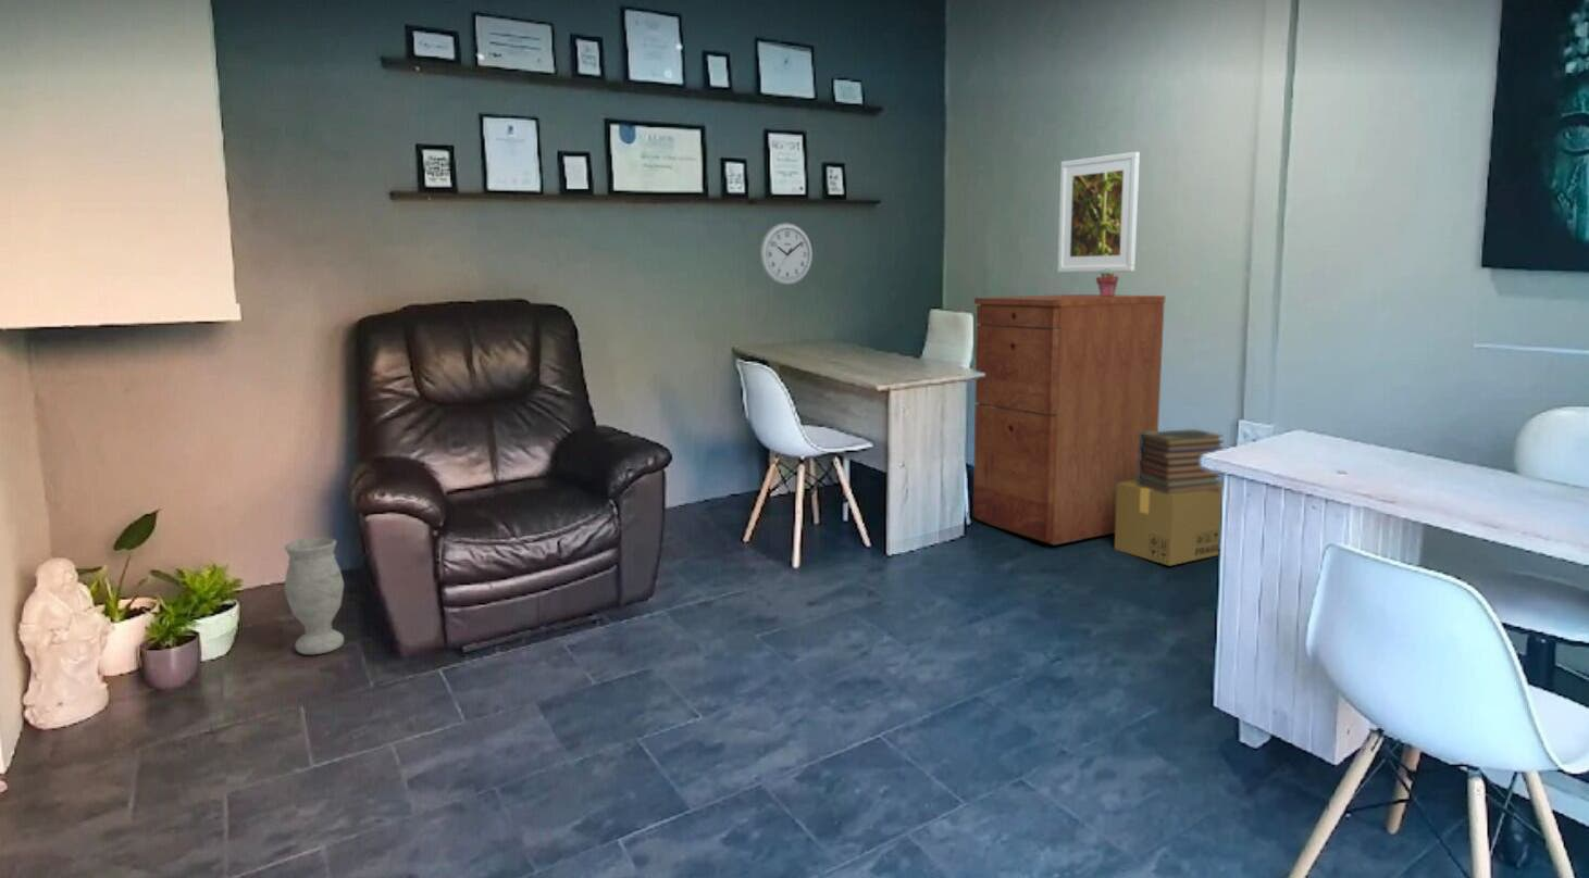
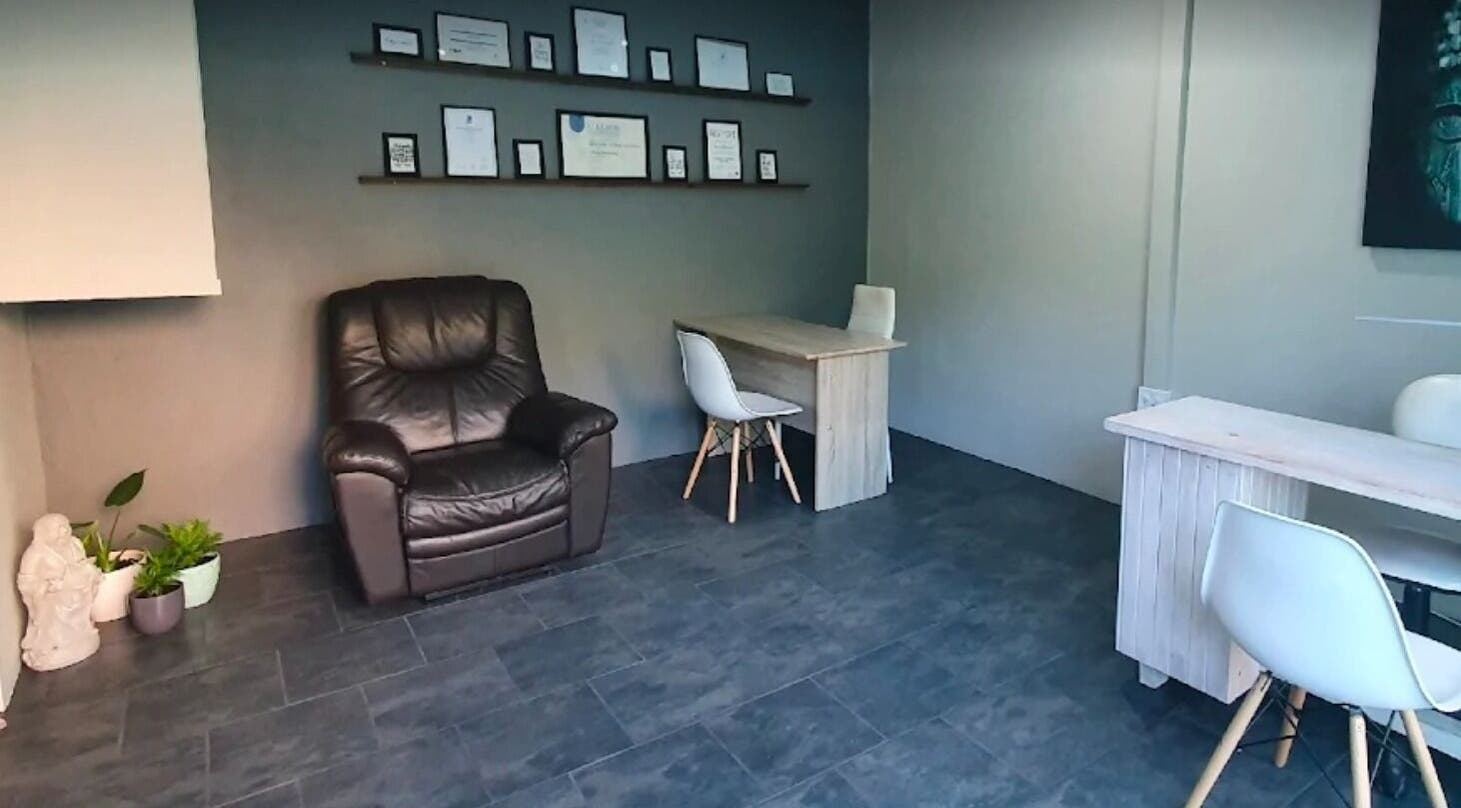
- wall clock [759,222,814,287]
- vase [283,537,345,655]
- cardboard box [1114,480,1224,567]
- book stack [1138,428,1225,494]
- filing cabinet [972,293,1167,545]
- potted succulent [1095,268,1119,297]
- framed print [1057,151,1141,273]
